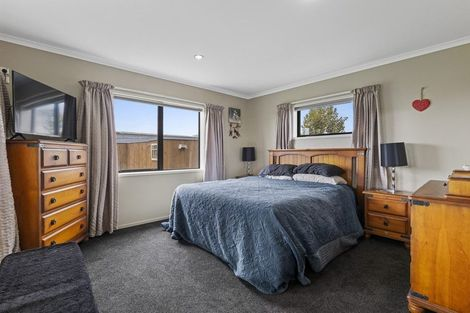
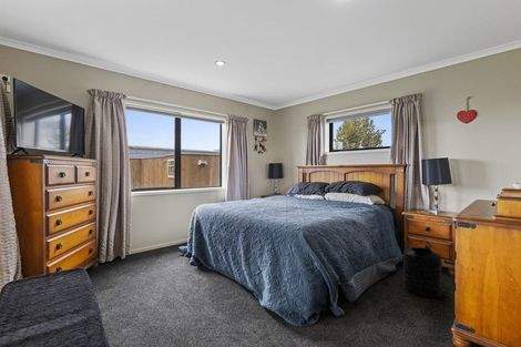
+ trash can [402,236,443,299]
